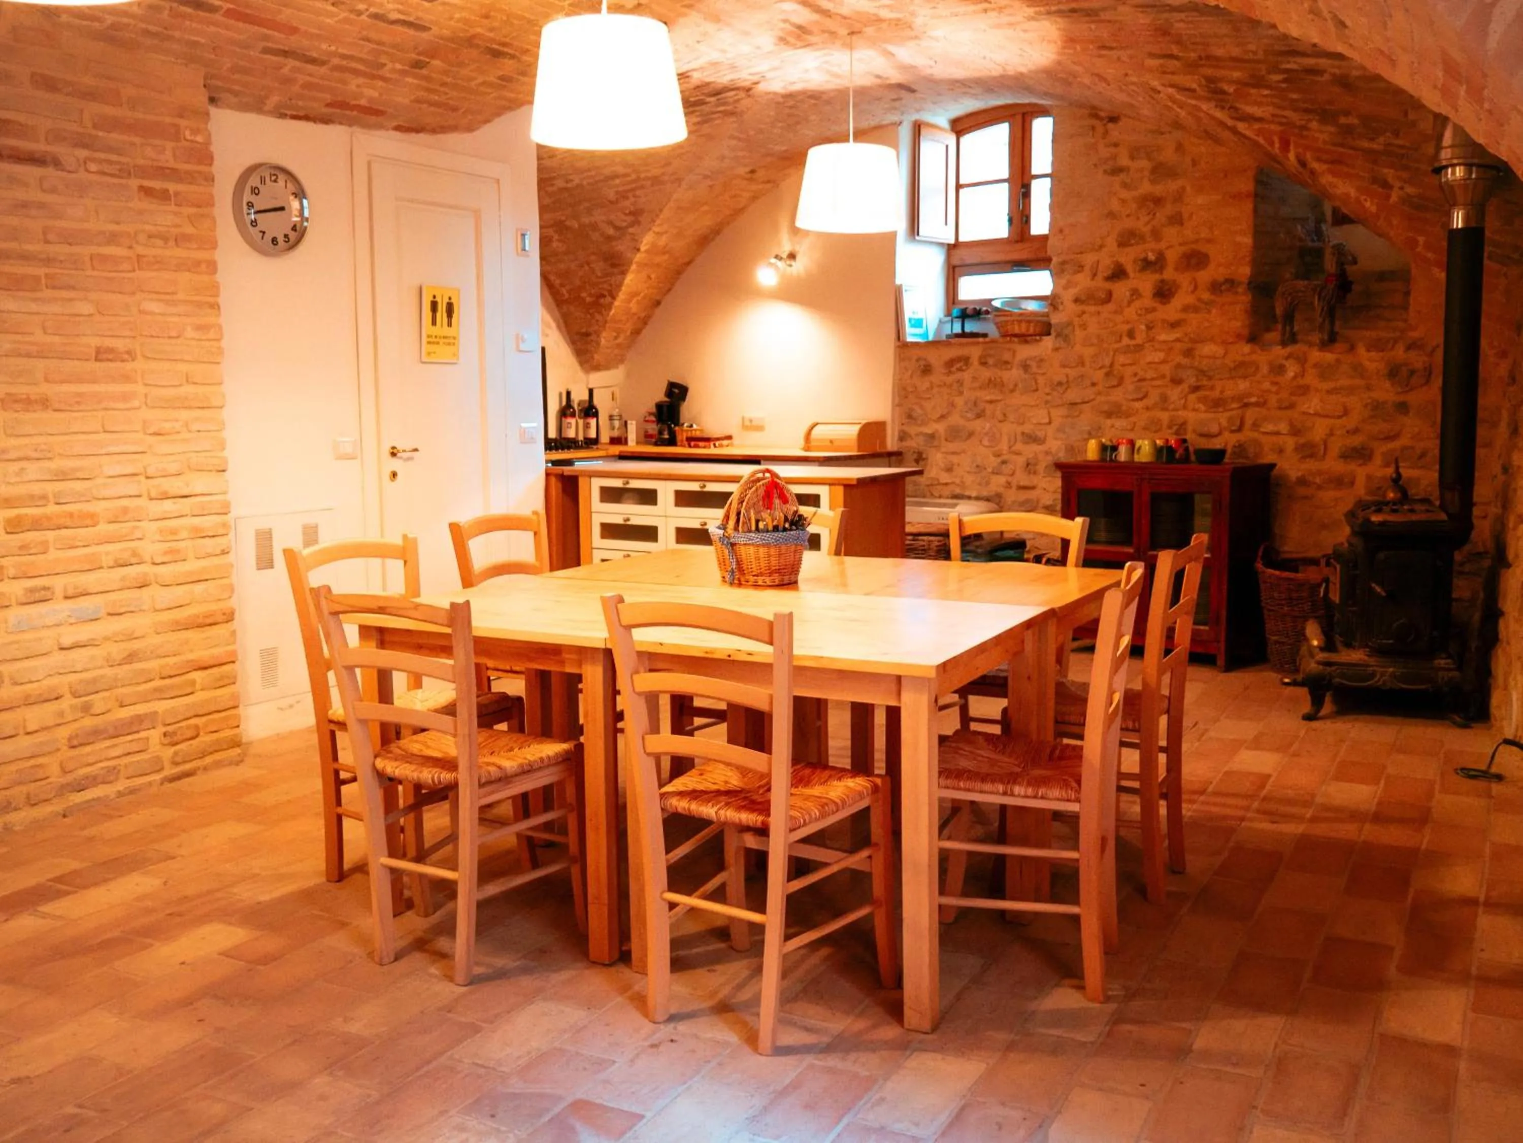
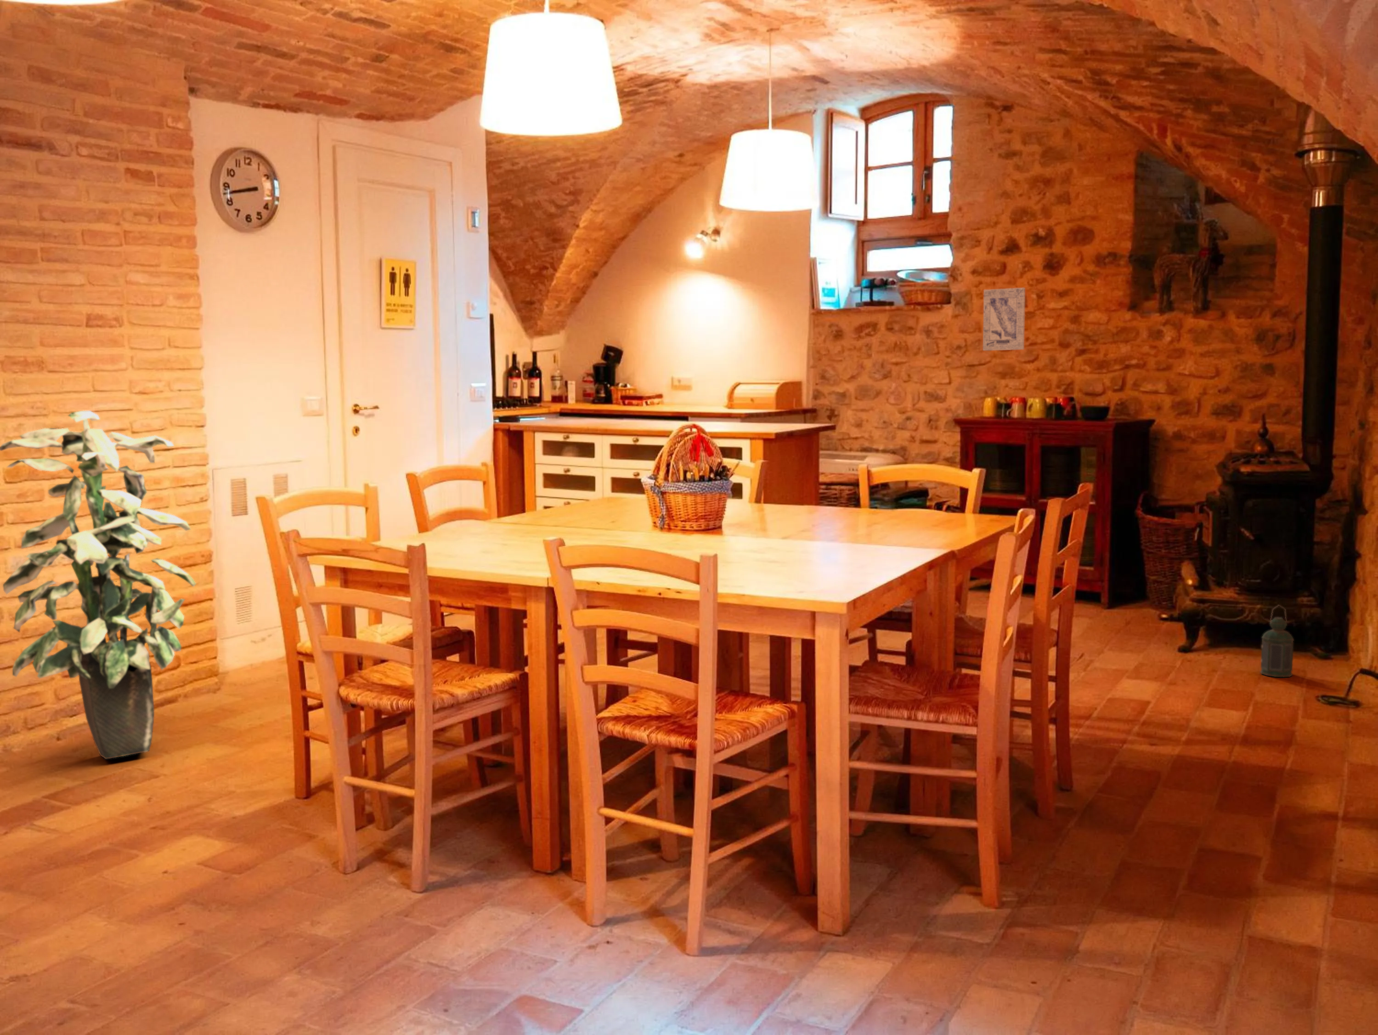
+ indoor plant [0,410,197,760]
+ lantern [1260,604,1294,678]
+ wall art [982,287,1026,351]
